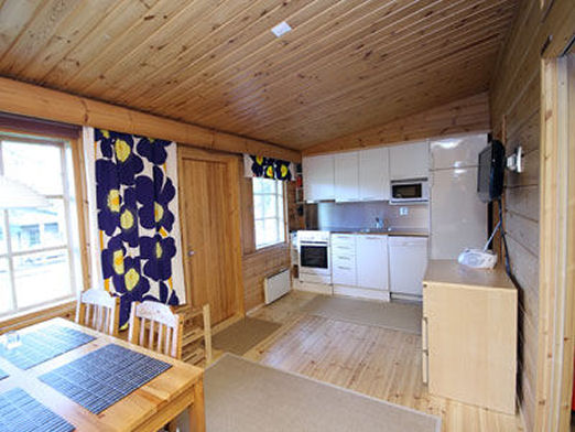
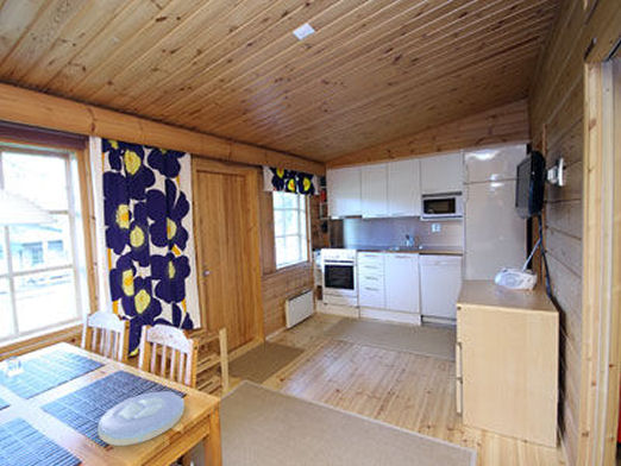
+ plate [96,390,186,447]
